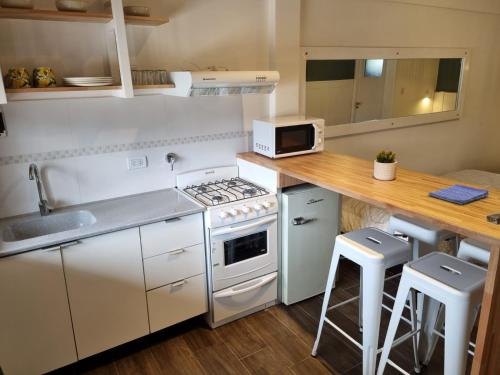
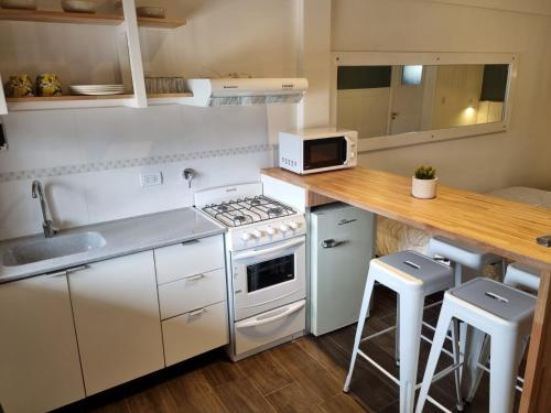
- dish towel [427,183,490,205]
